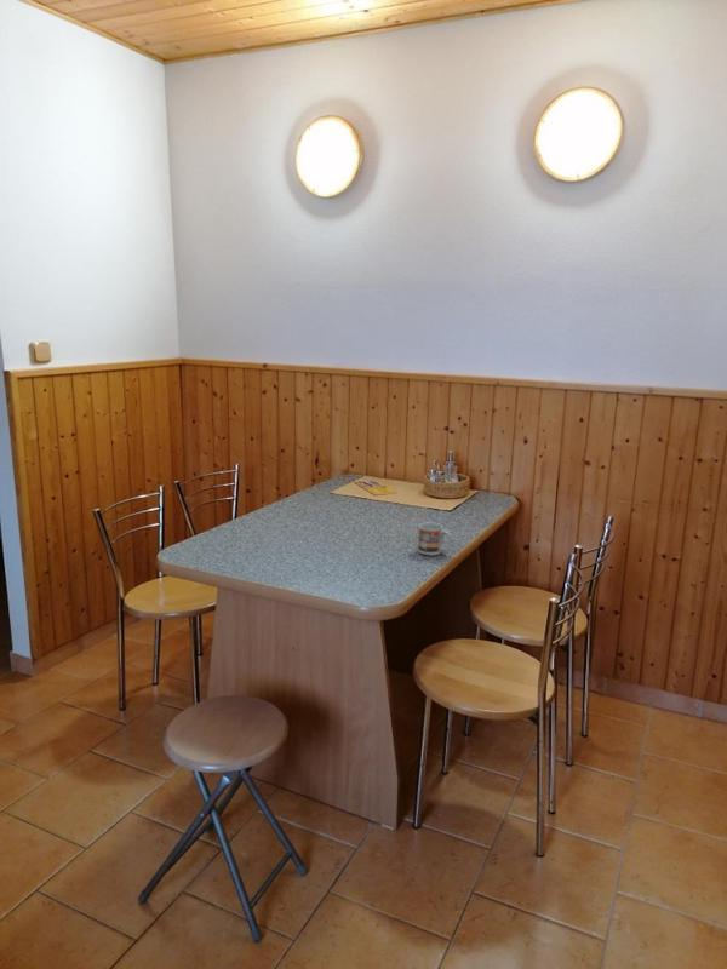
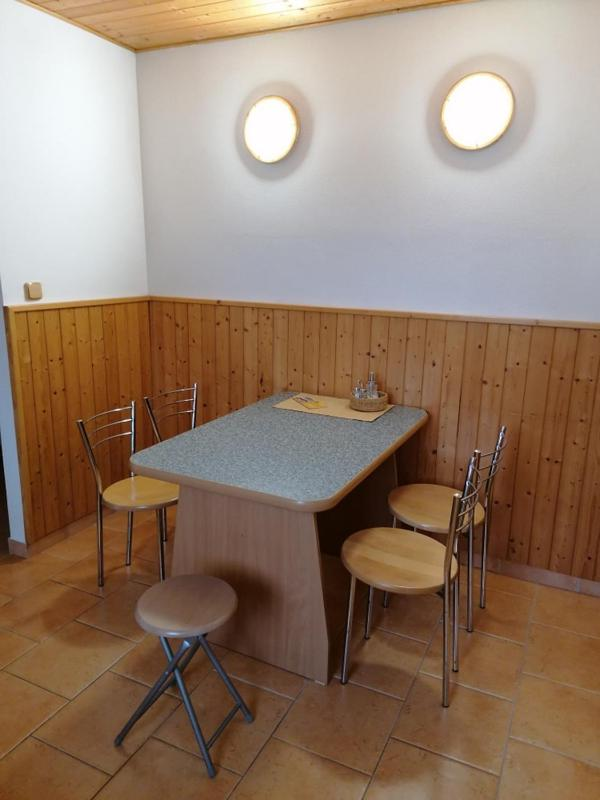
- cup [417,522,453,556]
